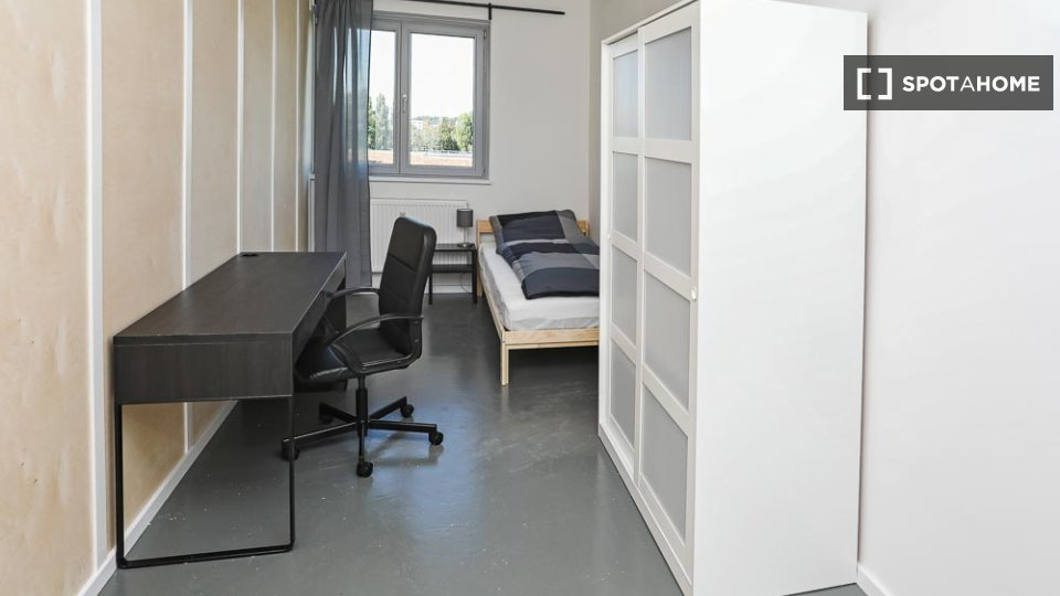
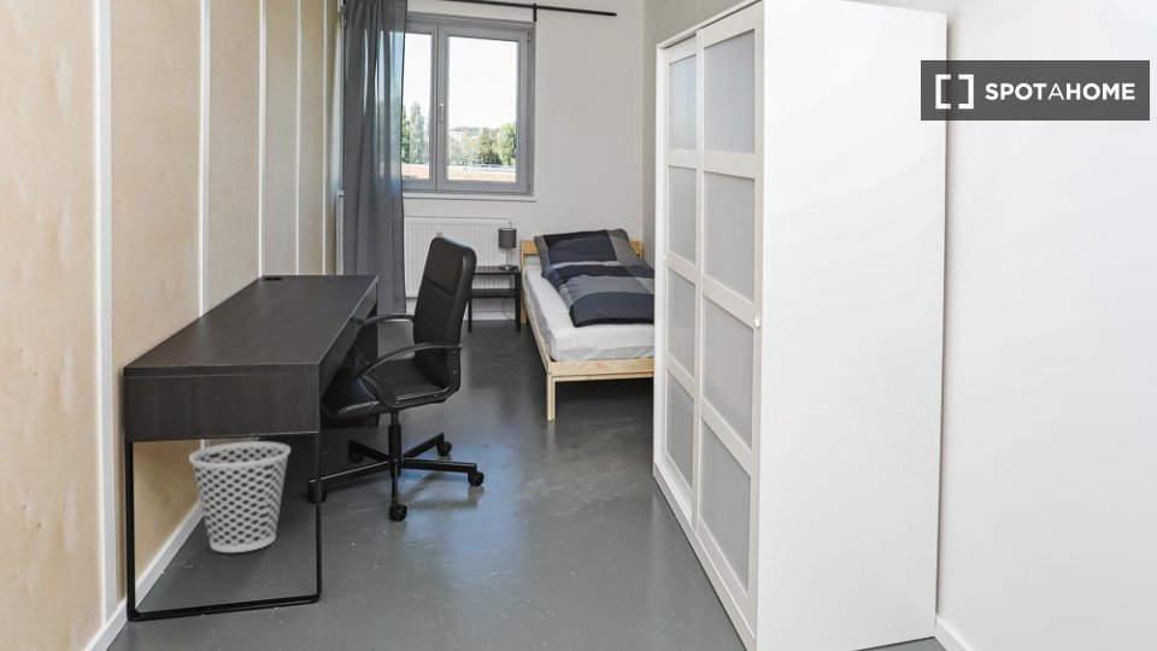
+ wastebasket [188,440,292,553]
